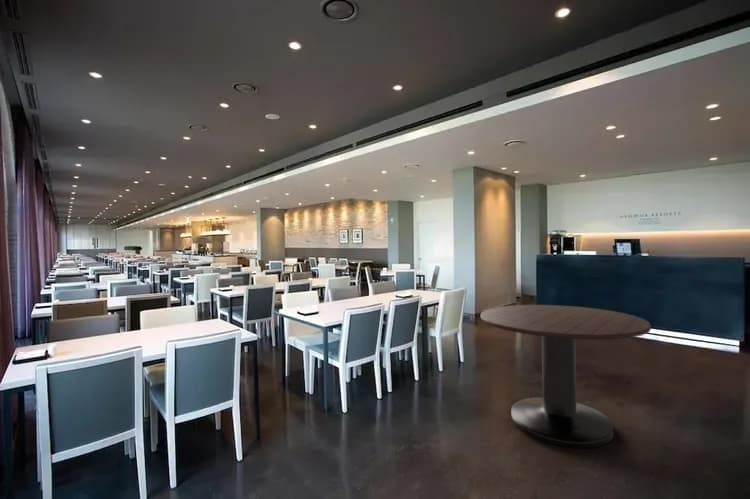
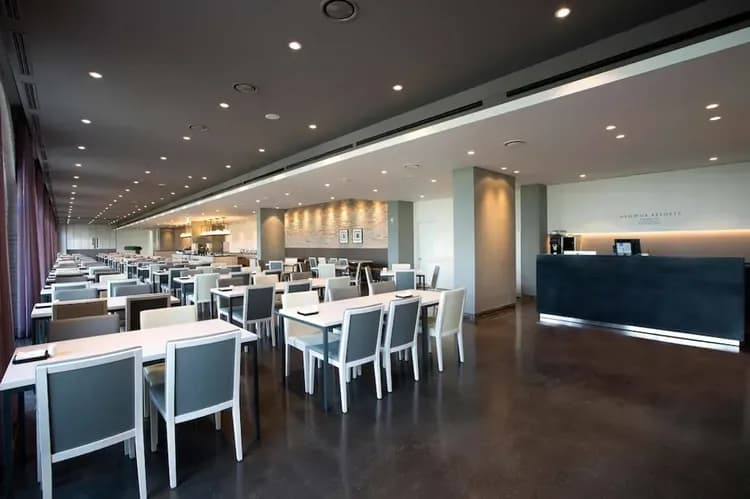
- dining table [479,304,652,449]
